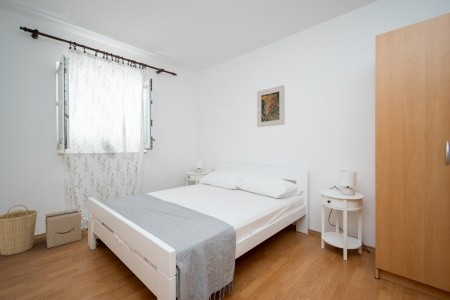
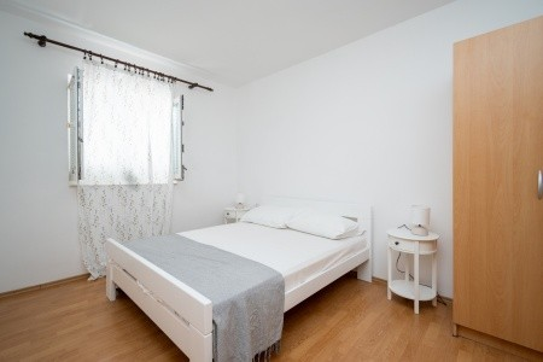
- basket [0,204,39,256]
- cardboard box [45,208,82,249]
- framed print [256,84,286,128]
